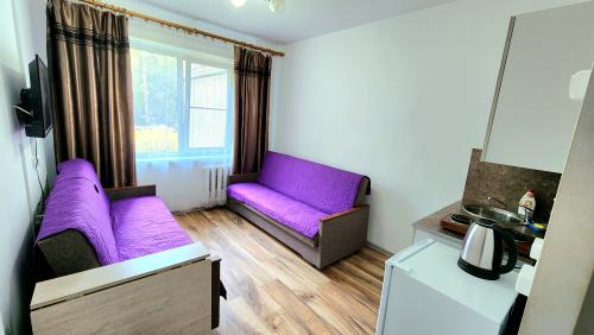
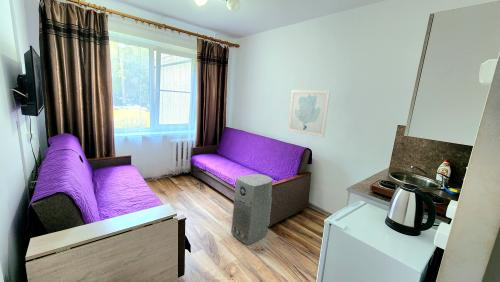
+ air purifier [230,173,274,246]
+ wall art [287,89,331,138]
